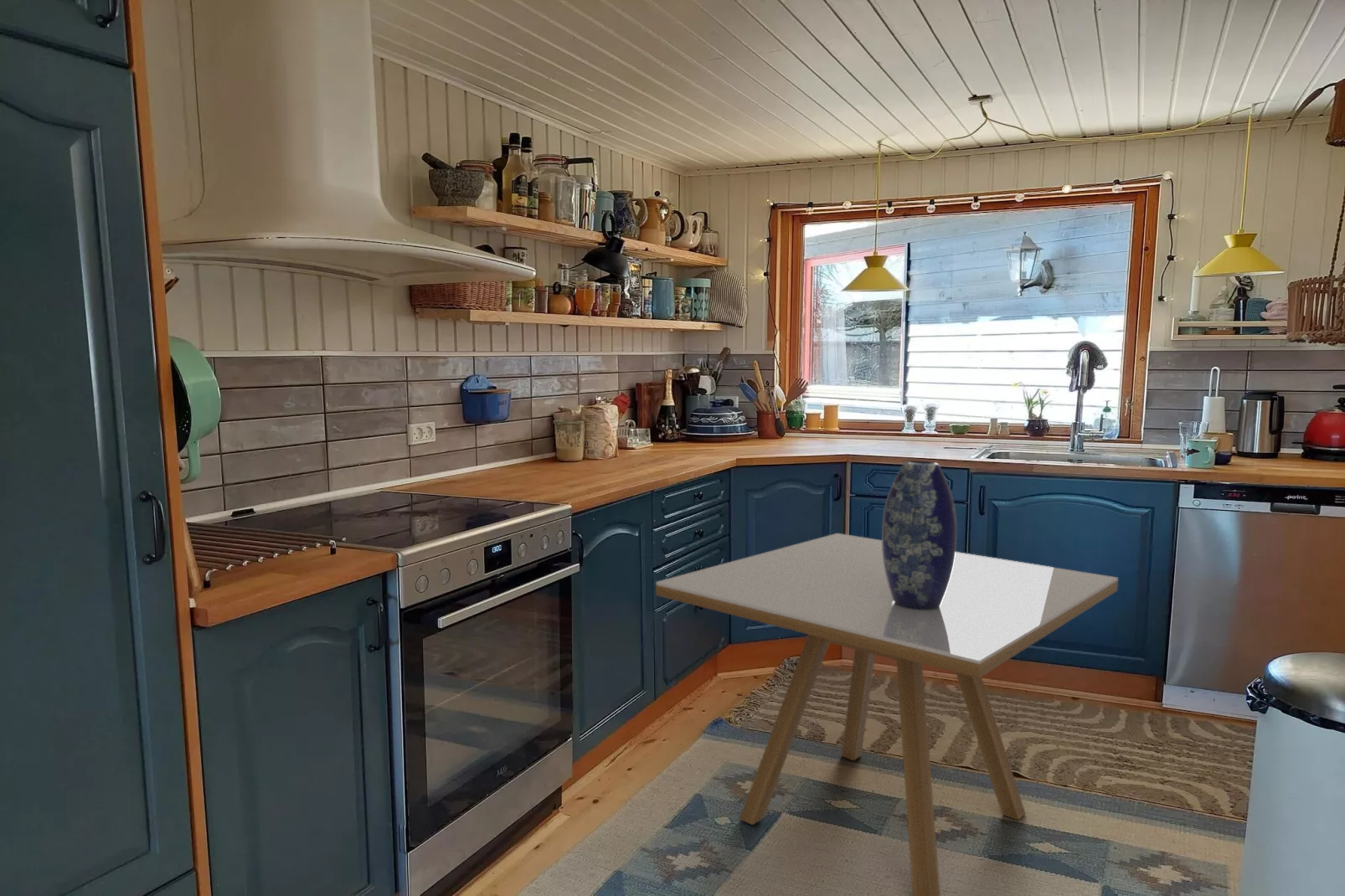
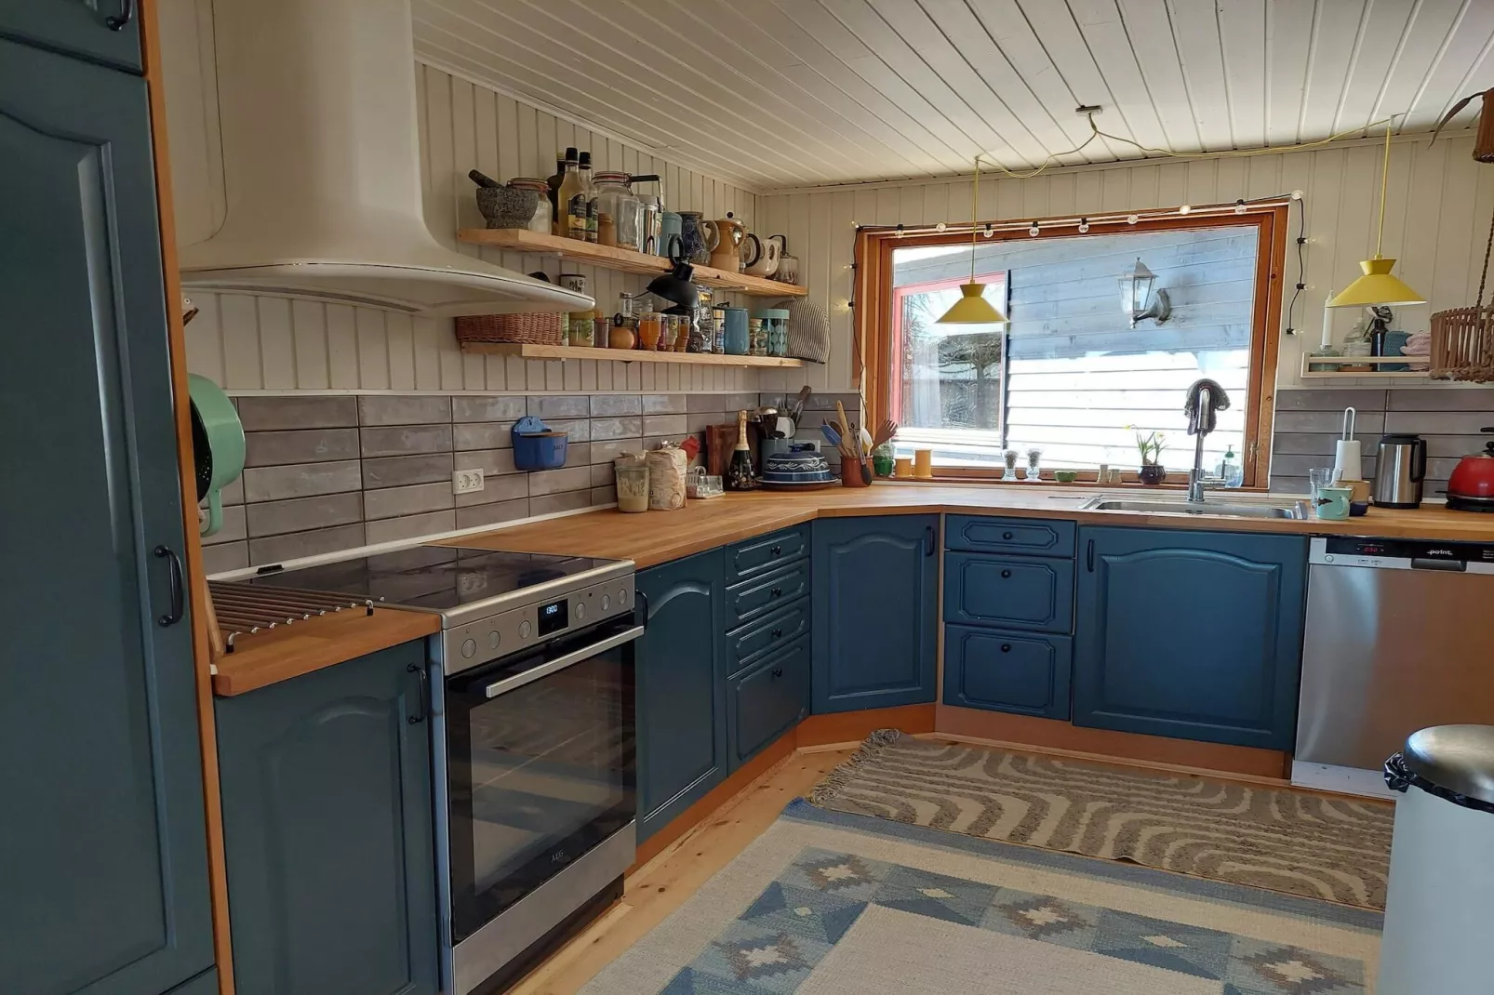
- dining table [655,533,1119,896]
- vase [881,461,957,610]
